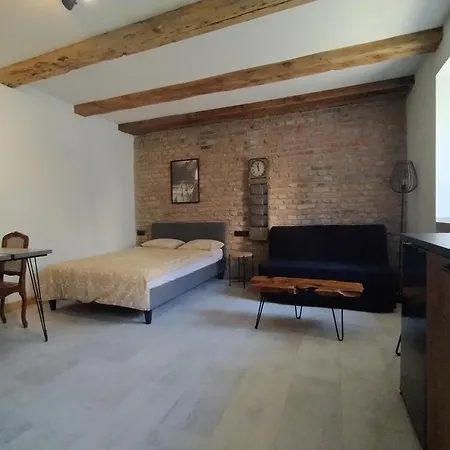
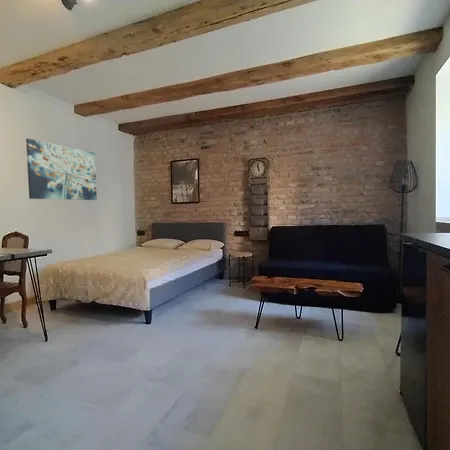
+ wall art [25,138,98,201]
